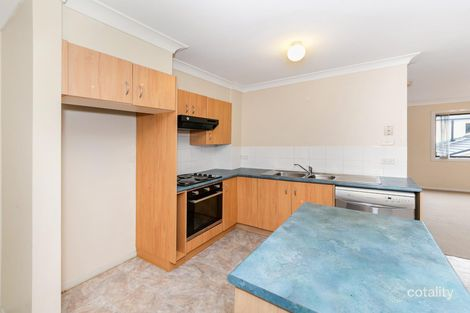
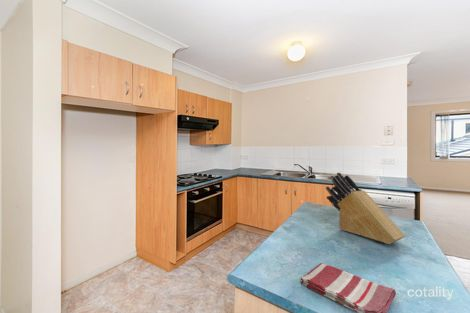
+ dish towel [299,262,397,313]
+ knife block [325,172,406,245]
